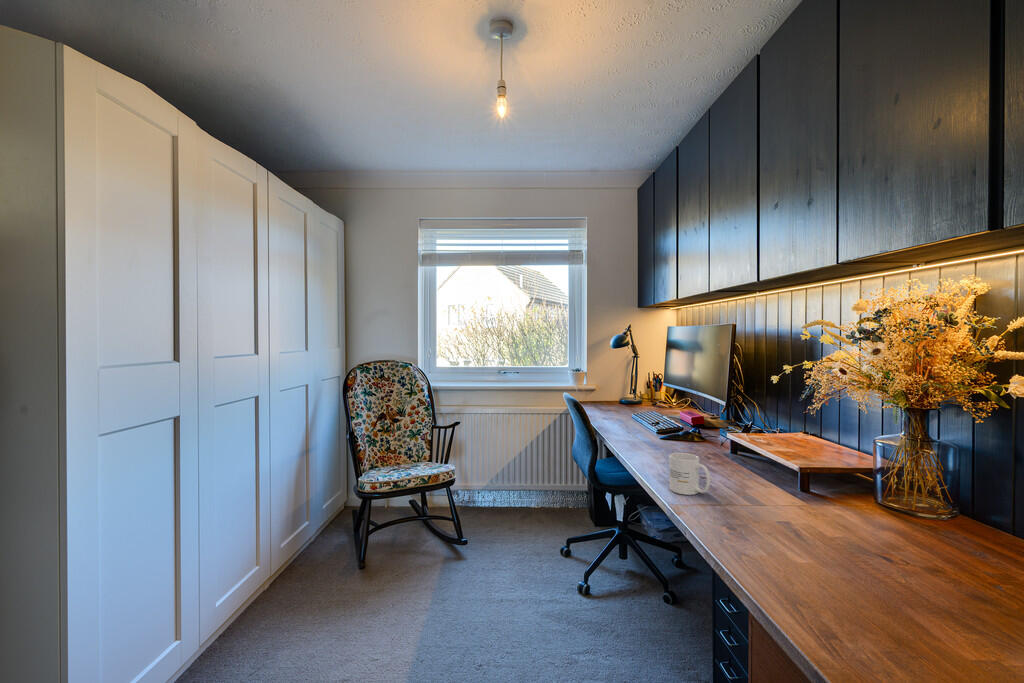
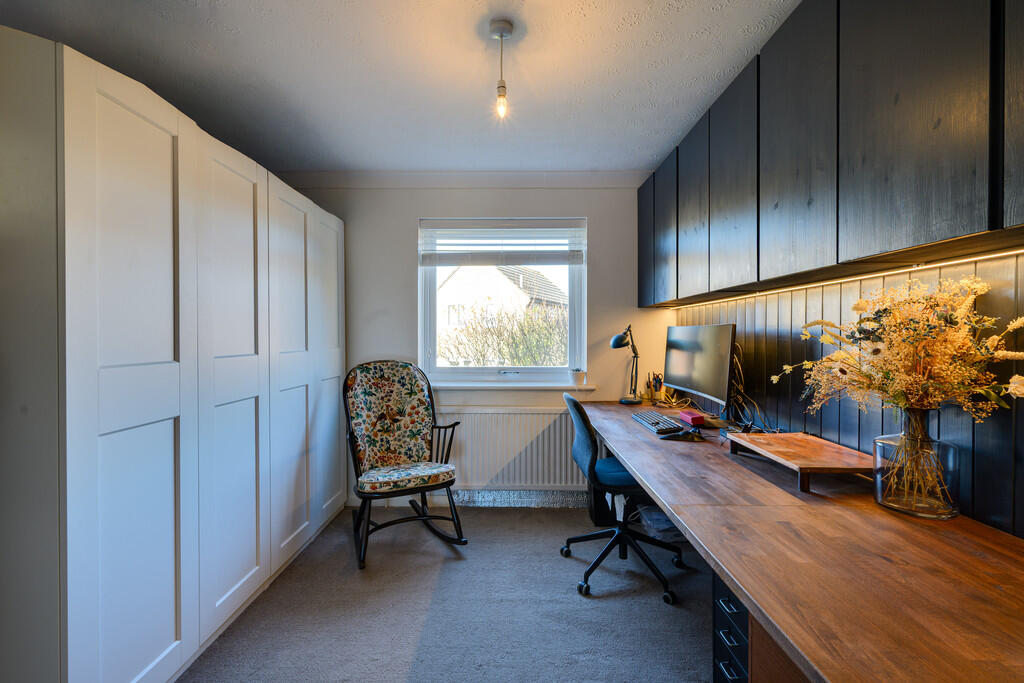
- mug [668,452,712,496]
